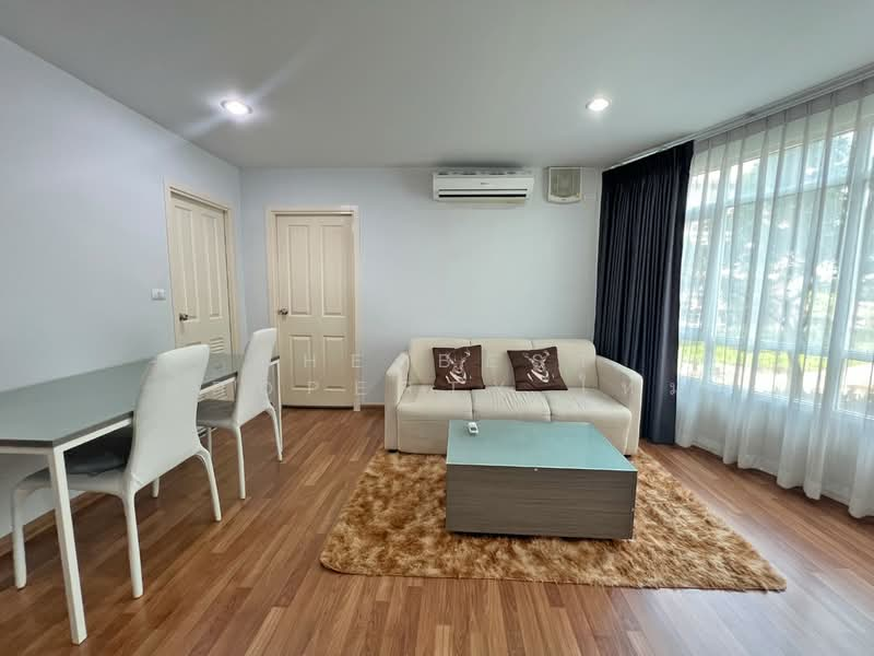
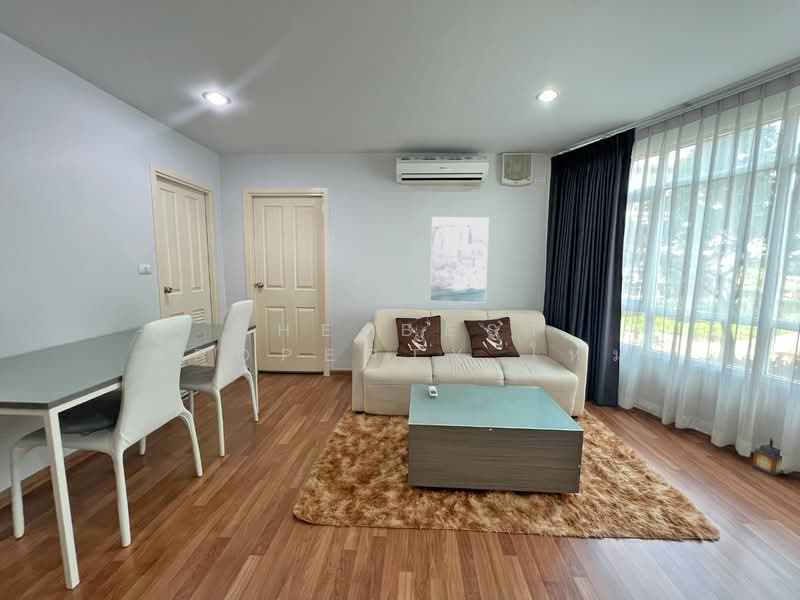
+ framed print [429,216,490,304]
+ lantern [752,437,785,476]
